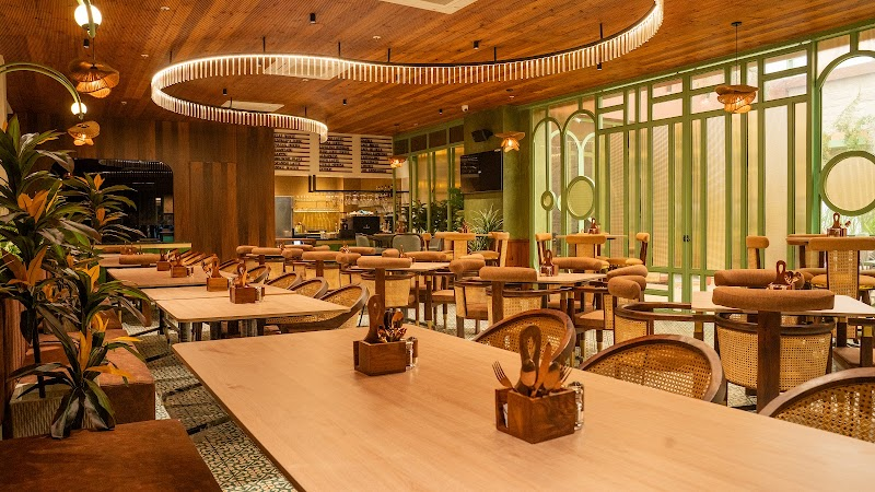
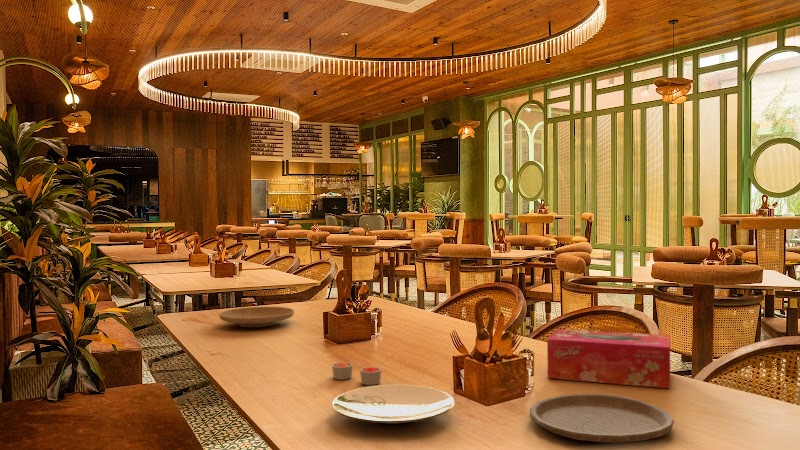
+ plate [218,306,295,328]
+ candle [331,361,383,386]
+ plate [529,393,675,445]
+ tissue box [546,328,671,389]
+ plate [331,384,455,426]
